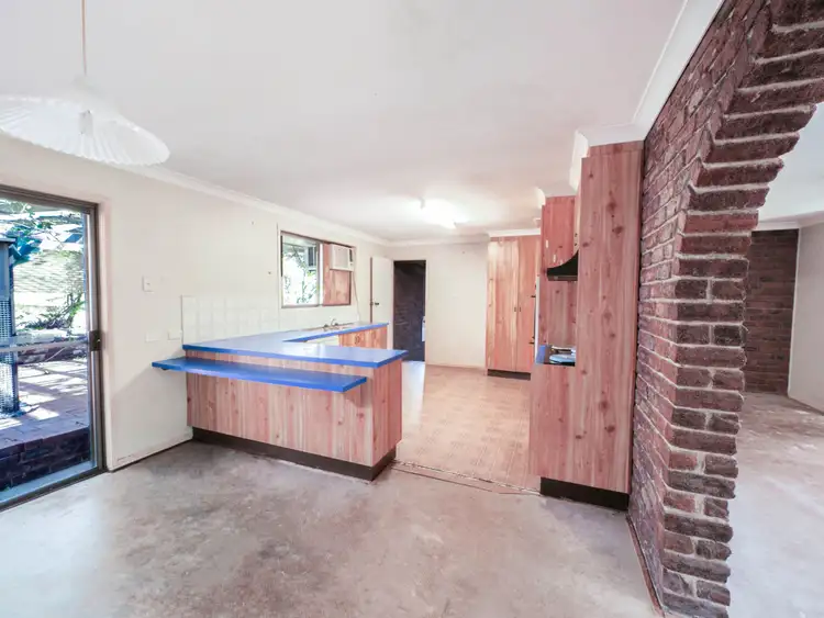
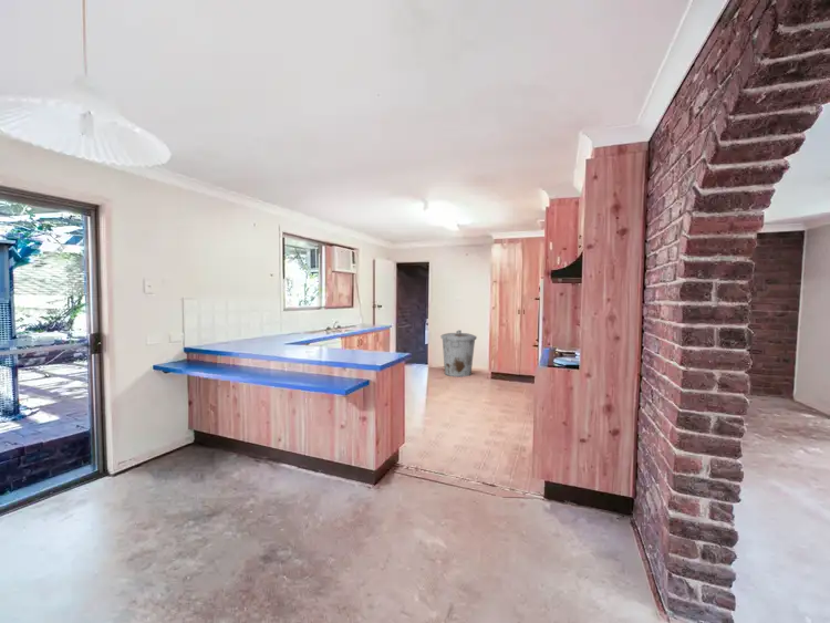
+ trash can [439,329,478,377]
